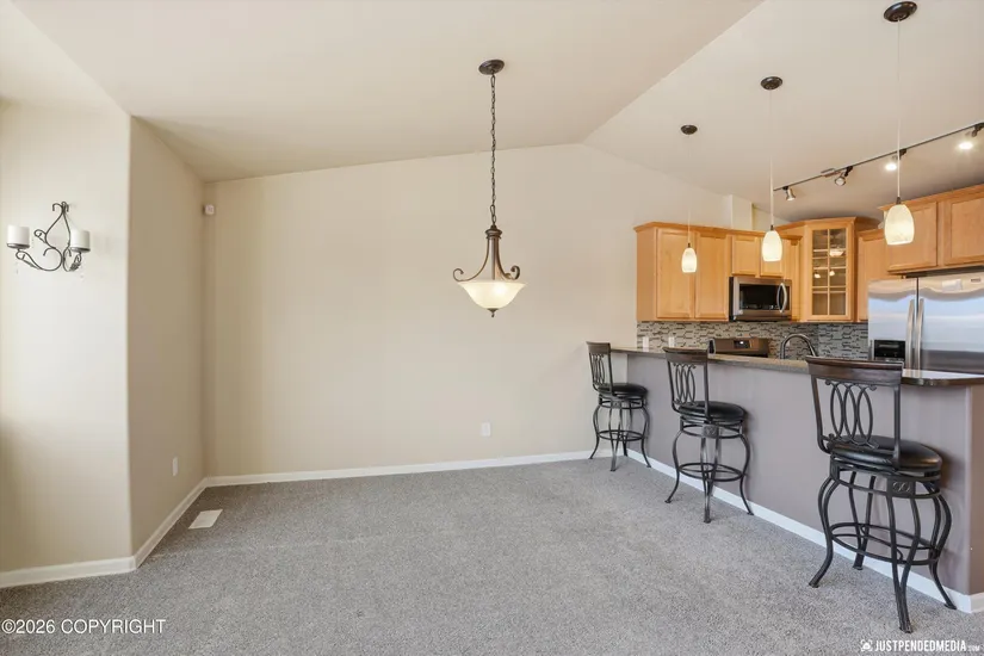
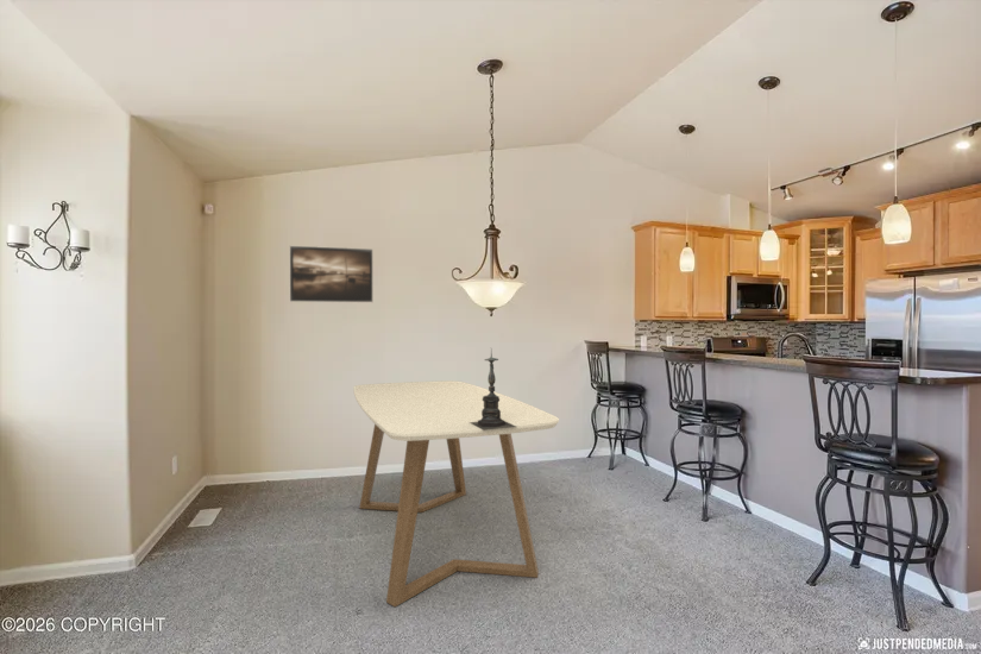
+ candle holder [470,347,516,430]
+ dining table [352,379,560,608]
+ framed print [288,245,375,303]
